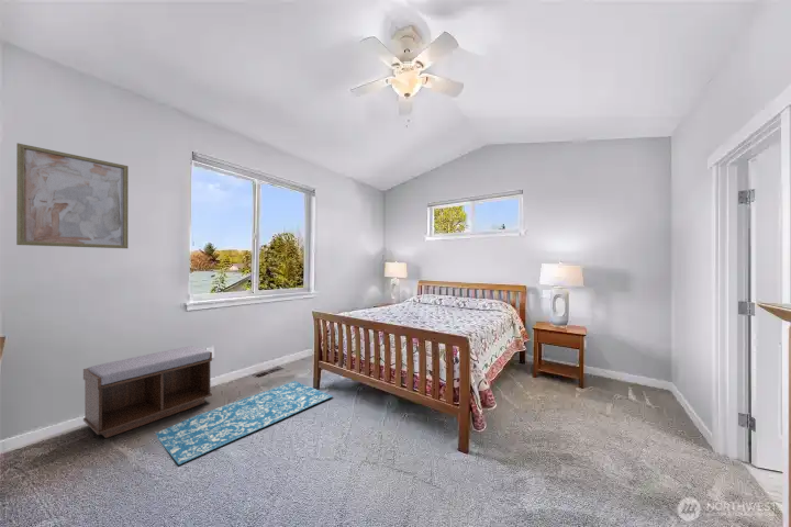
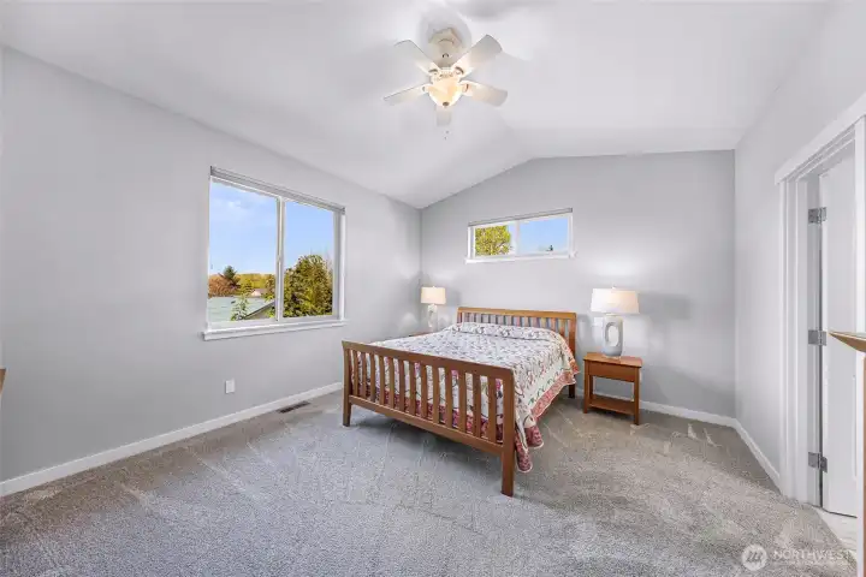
- bench [82,345,213,439]
- rug [155,380,334,466]
- wall art [15,142,130,249]
